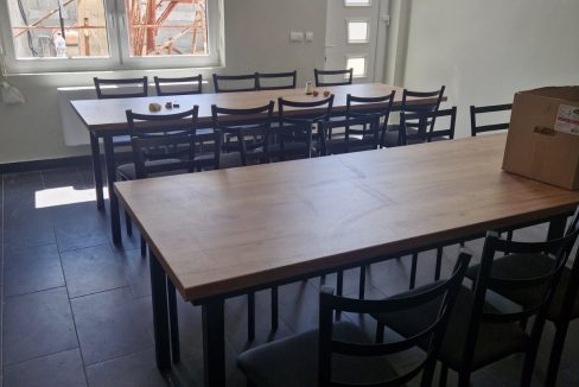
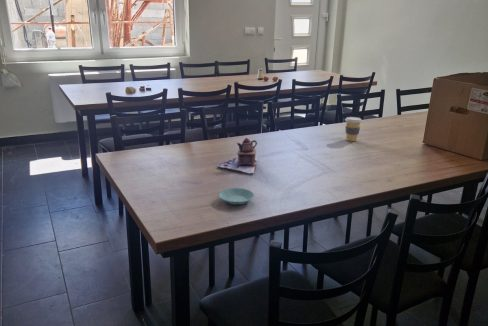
+ coffee cup [344,116,363,142]
+ saucer [218,187,255,206]
+ teapot [216,137,258,175]
